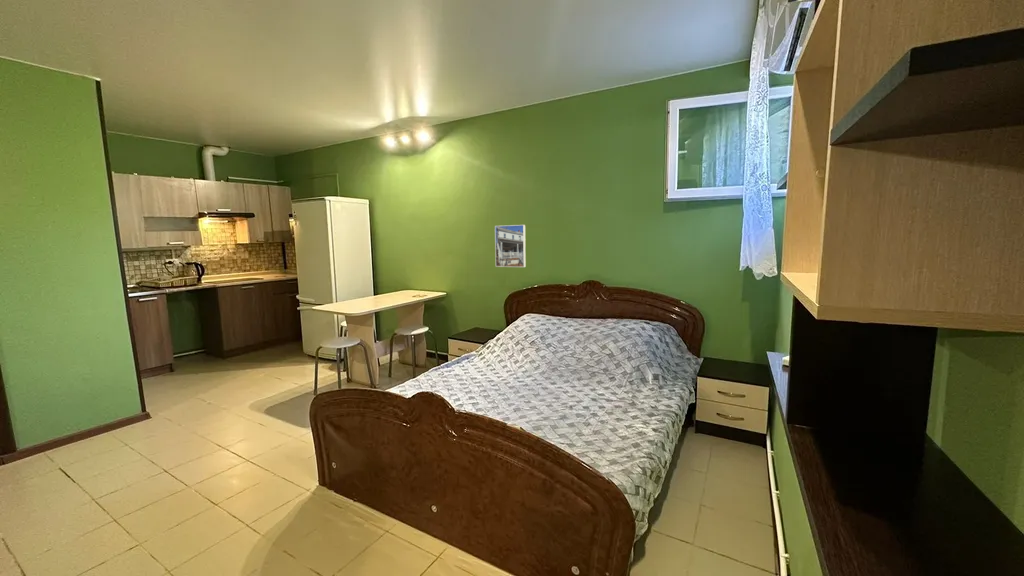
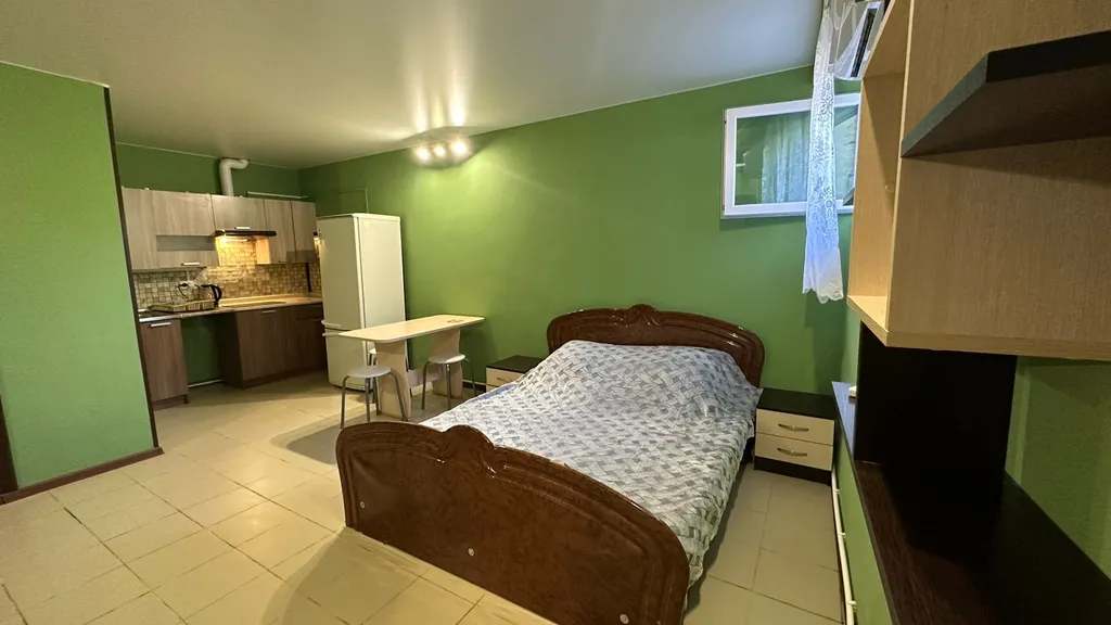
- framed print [494,224,527,268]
